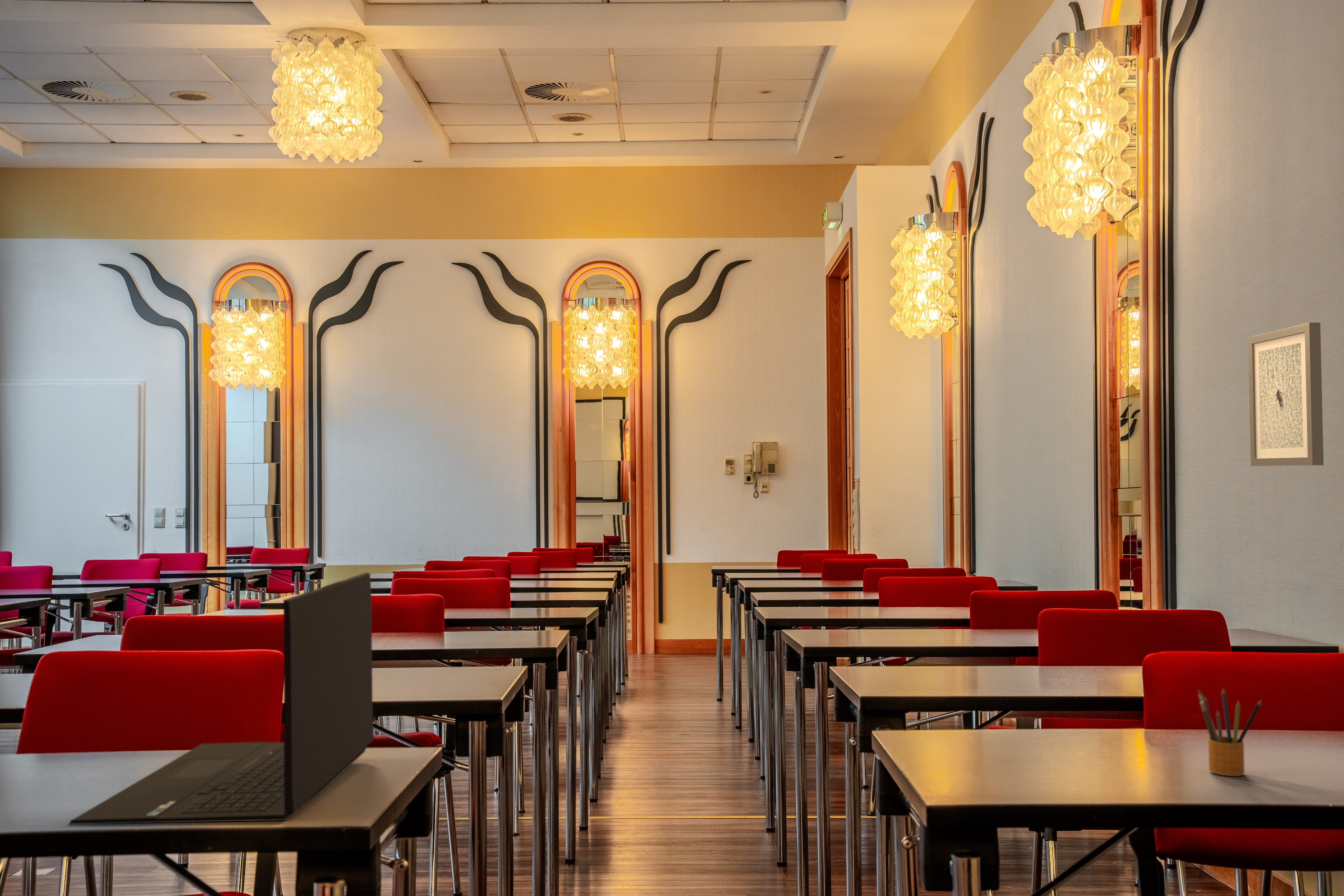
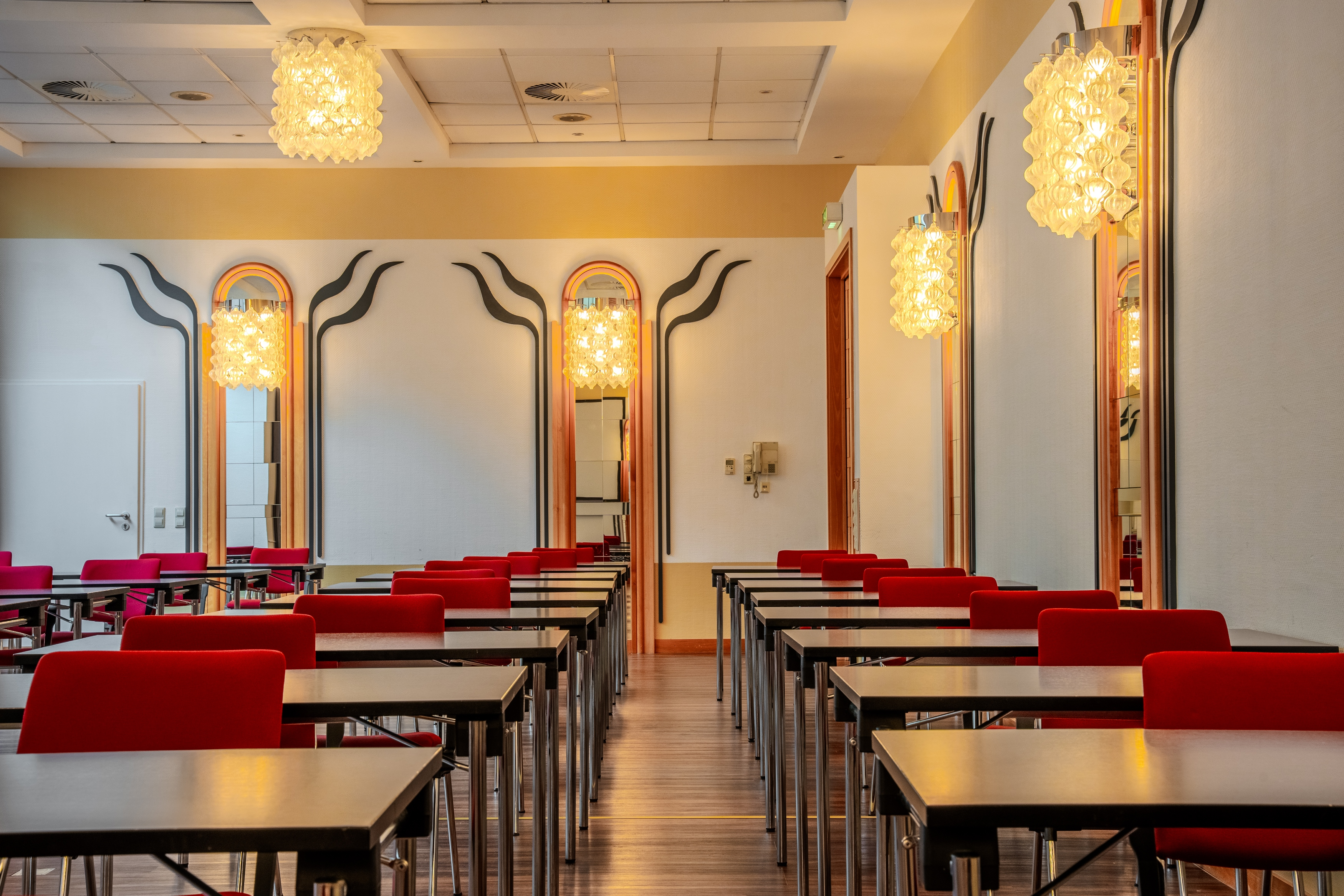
- wall art [1248,322,1324,466]
- laptop [68,572,374,825]
- pencil box [1198,687,1262,777]
